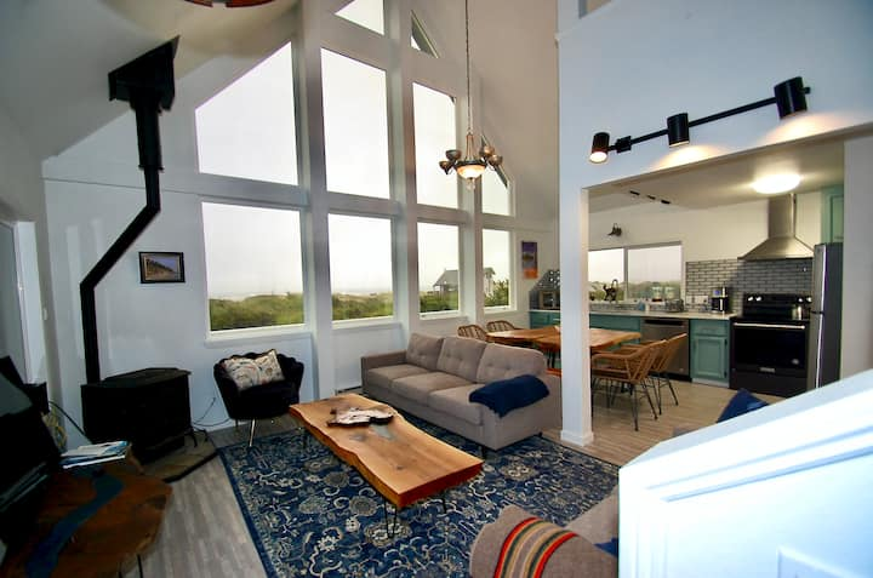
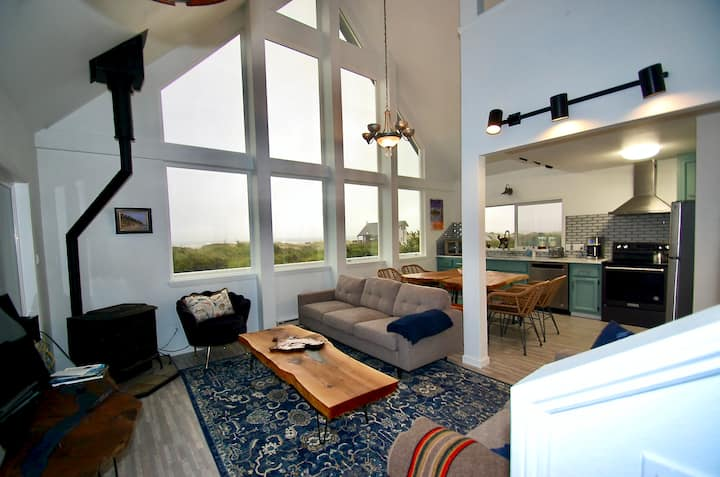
+ remote control [86,388,117,412]
